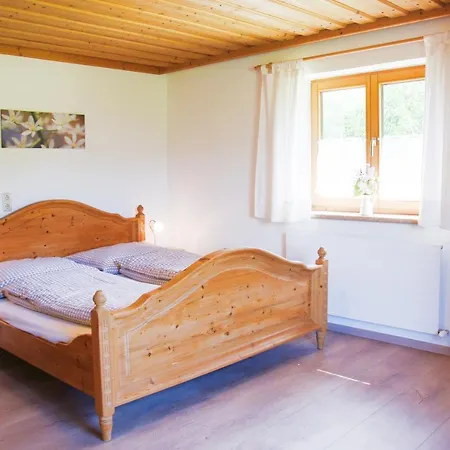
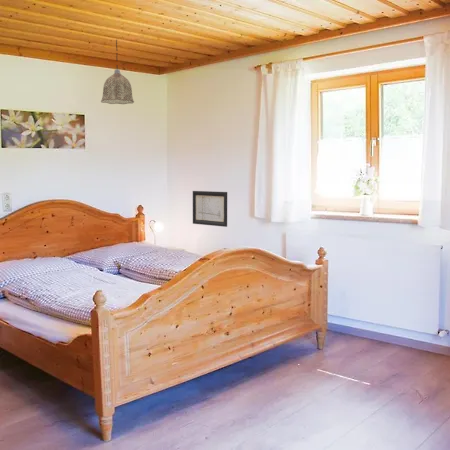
+ pendant lamp [100,39,135,105]
+ wall art [192,190,228,228]
